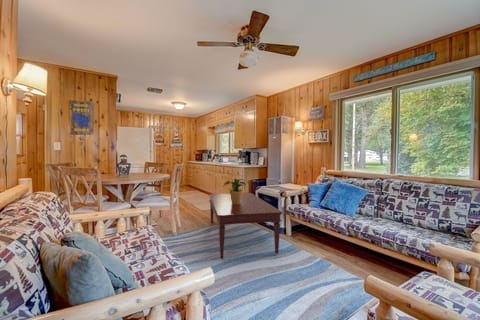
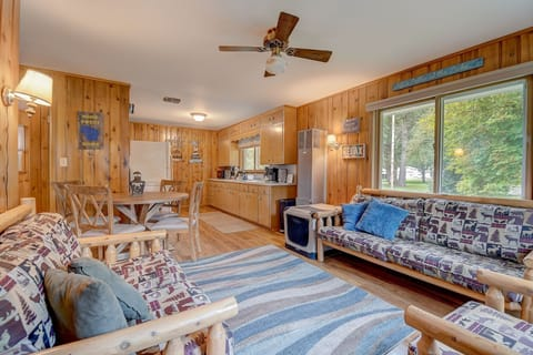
- potted plant [222,178,250,204]
- coffee table [208,192,283,260]
